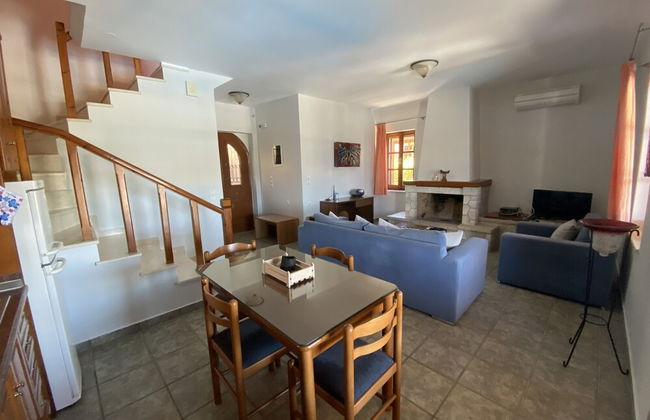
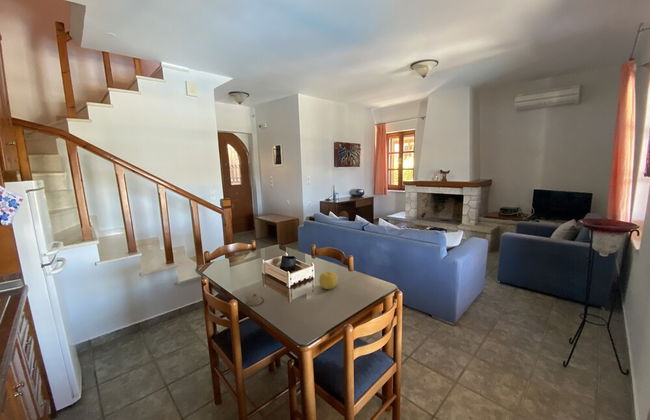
+ fruit [318,271,338,290]
